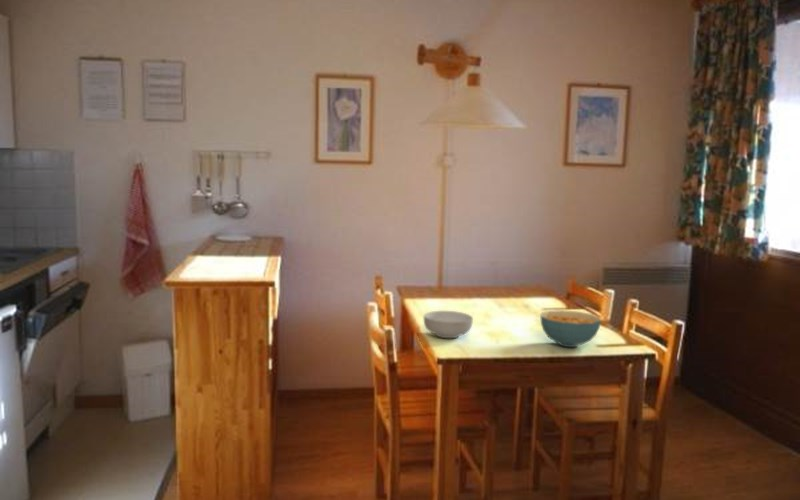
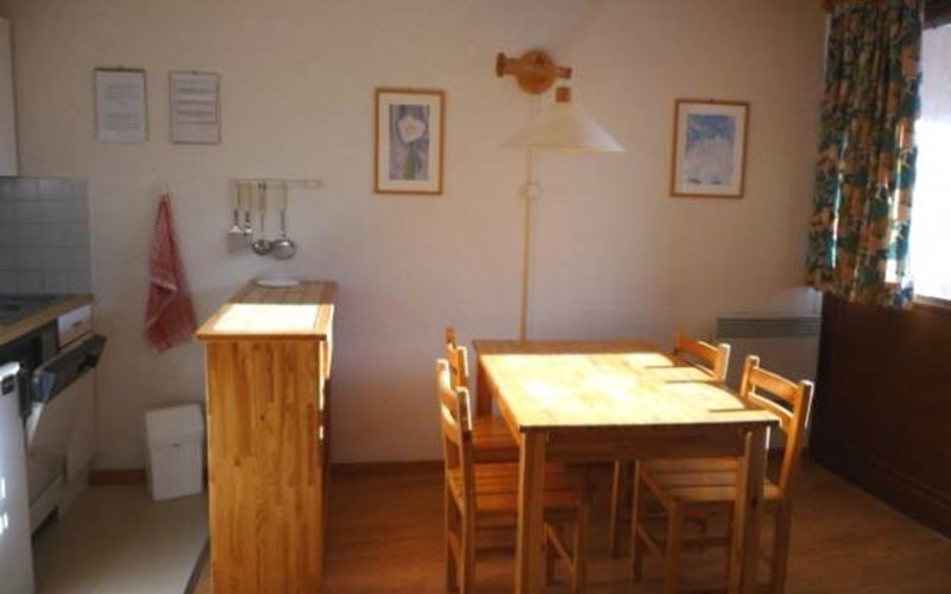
- cereal bowl [423,310,474,339]
- cereal bowl [539,309,602,349]
